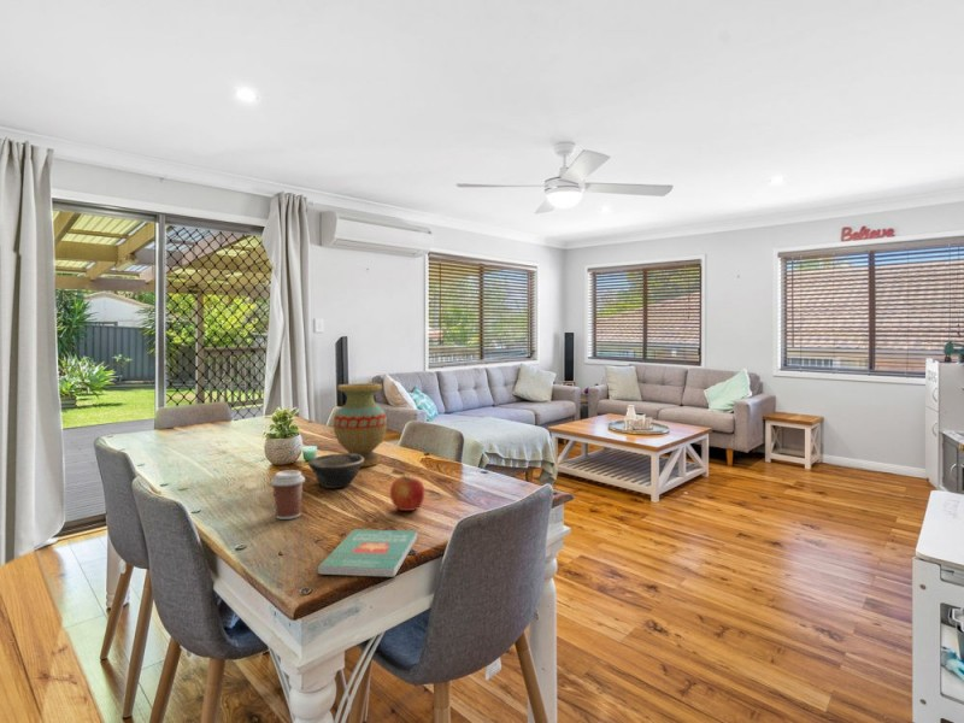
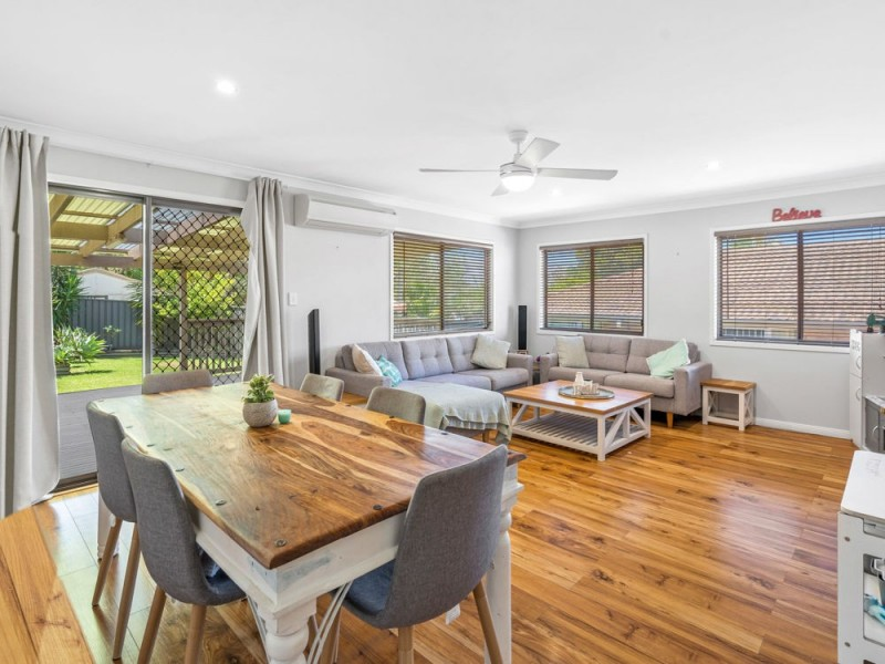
- bowl [307,453,364,489]
- apple [389,474,425,512]
- coffee cup [270,469,306,521]
- book [317,528,418,578]
- vase [333,382,388,468]
